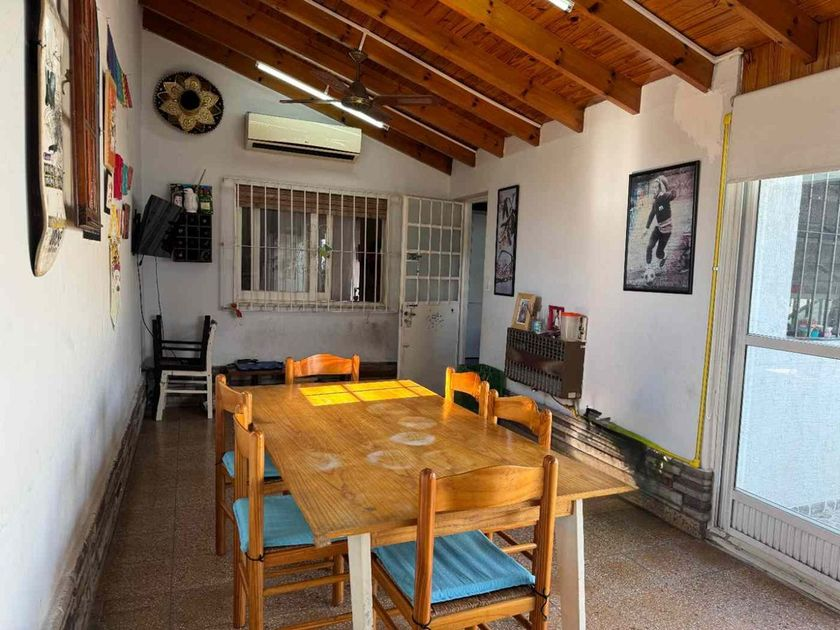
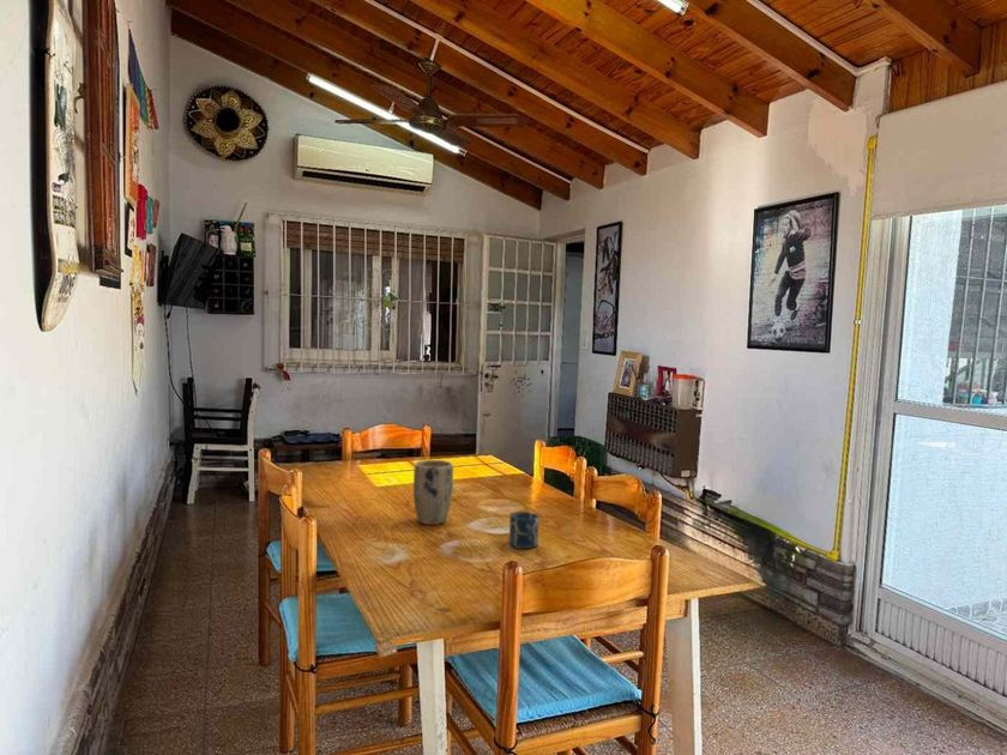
+ plant pot [412,459,454,526]
+ cup [508,511,541,550]
